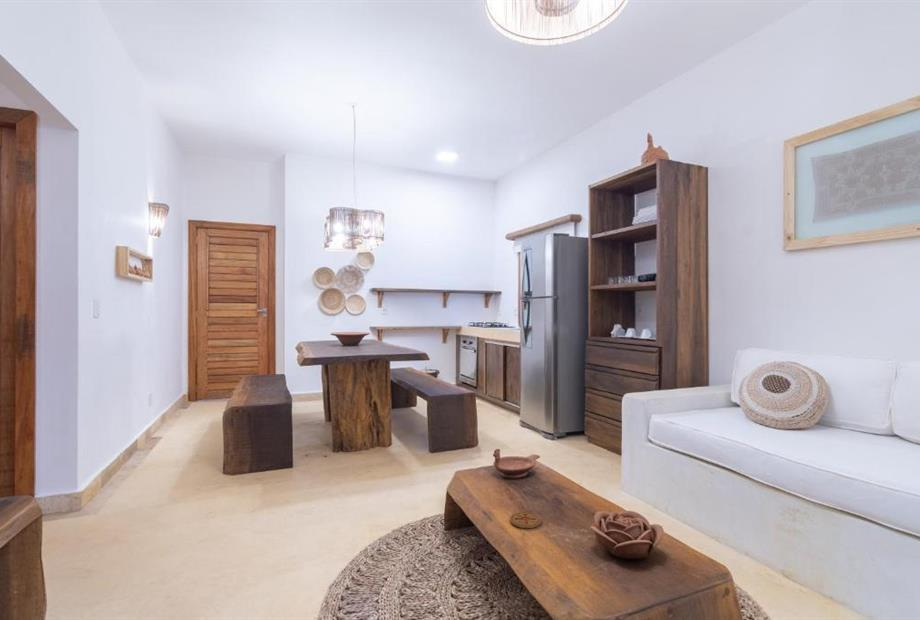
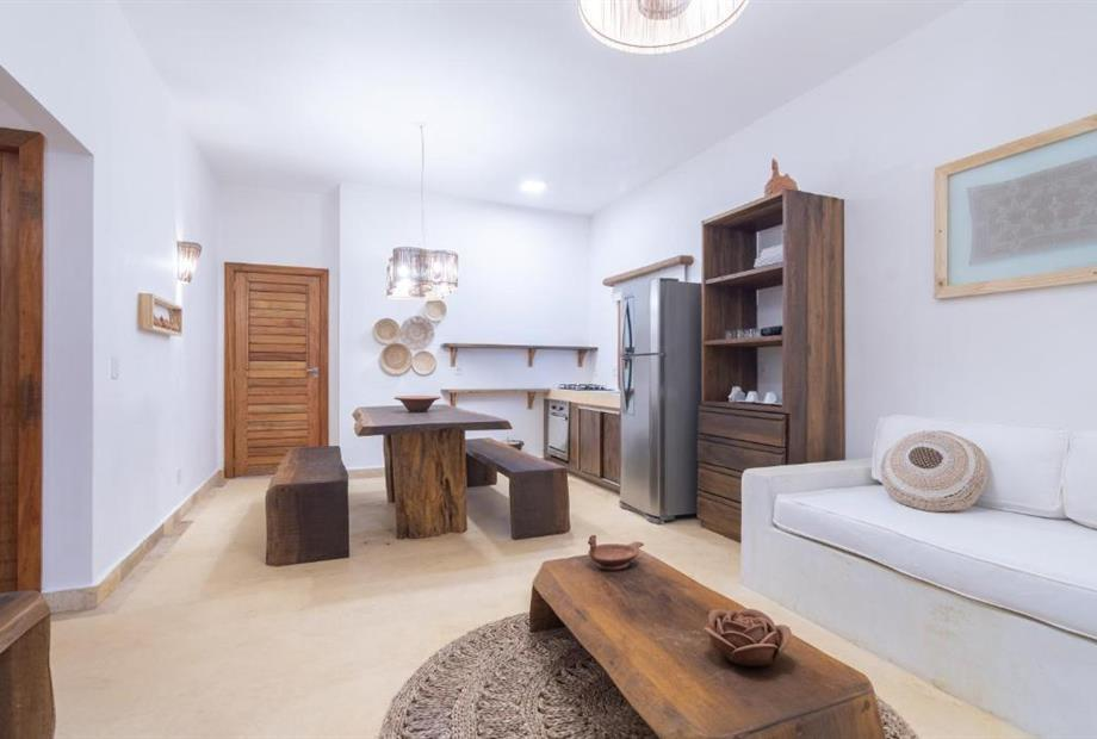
- coaster [509,511,542,529]
